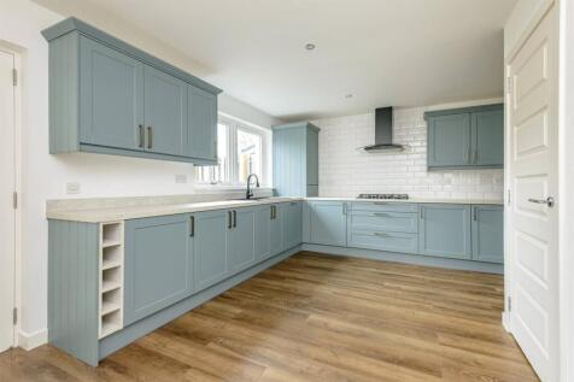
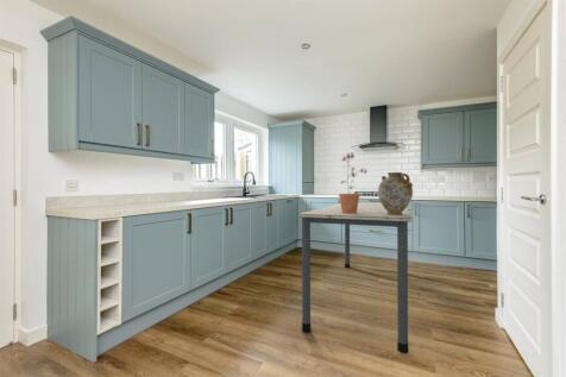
+ potted plant [338,151,369,214]
+ ceramic jug [377,171,414,215]
+ dining table [297,201,413,354]
